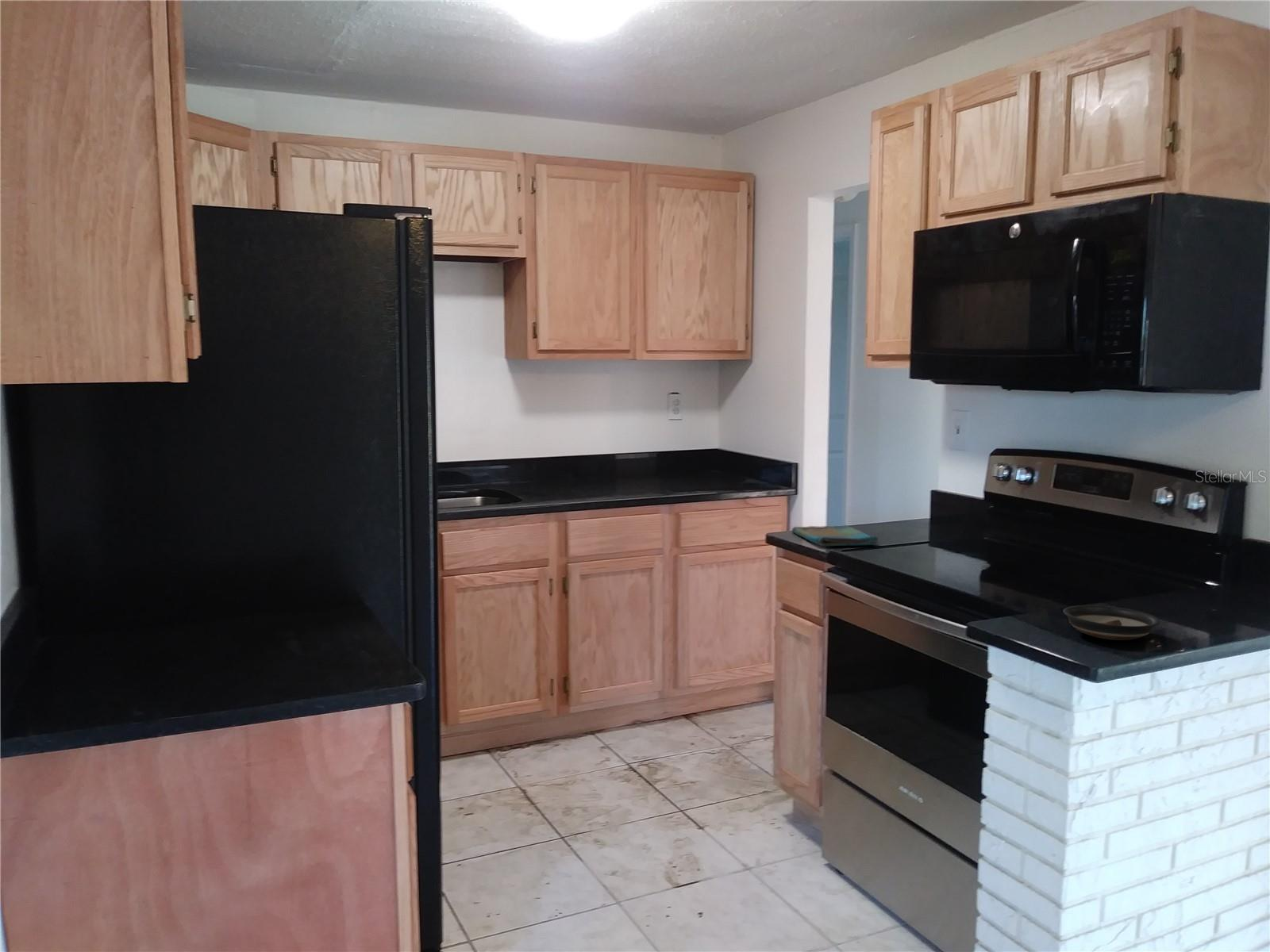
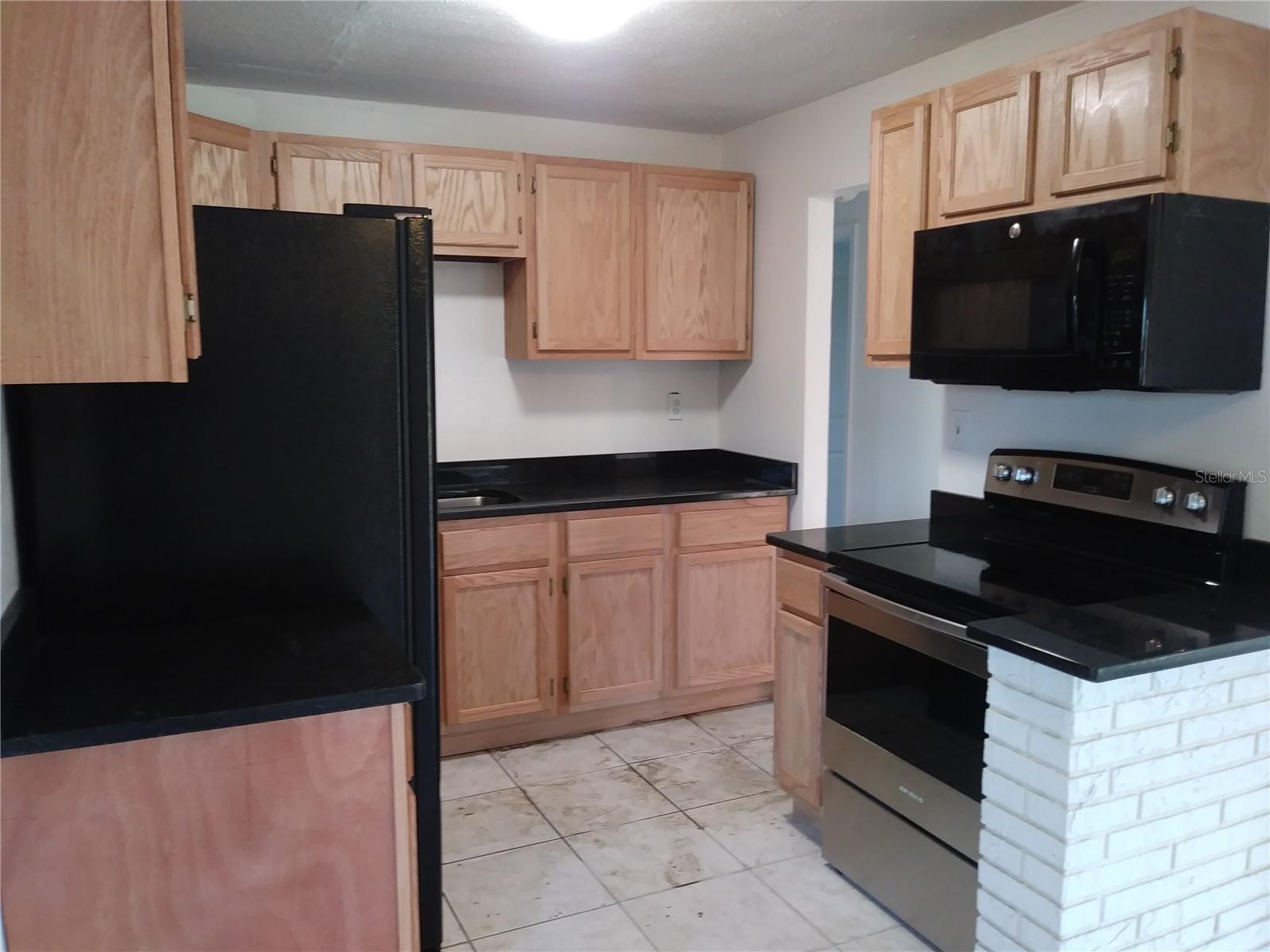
- dish towel [791,524,879,547]
- saucer [1062,605,1160,641]
